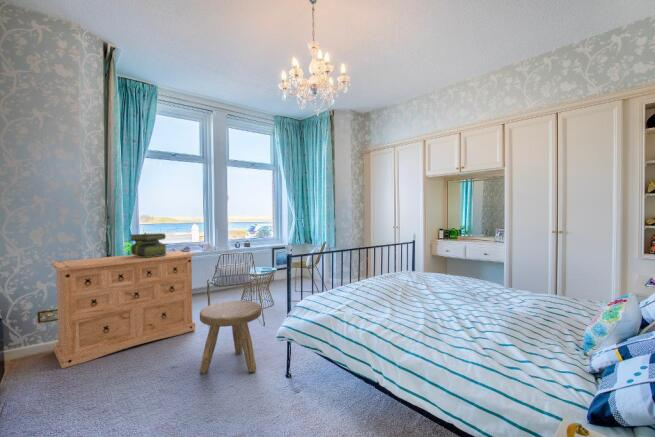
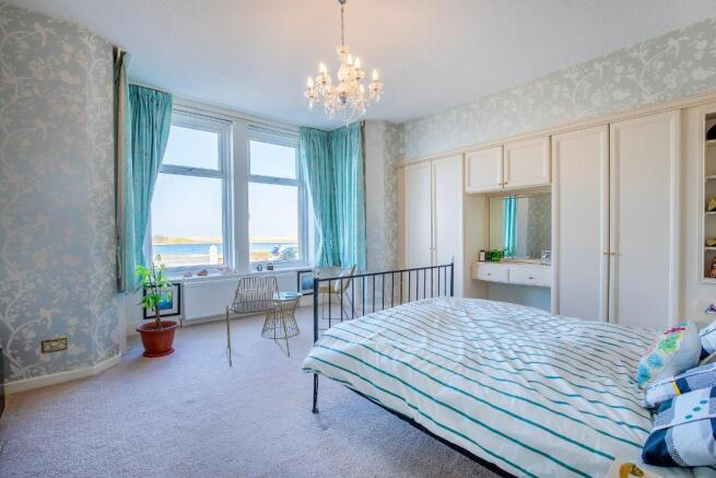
- stack of books [128,232,168,257]
- stool [199,299,262,374]
- dresser [50,250,196,369]
